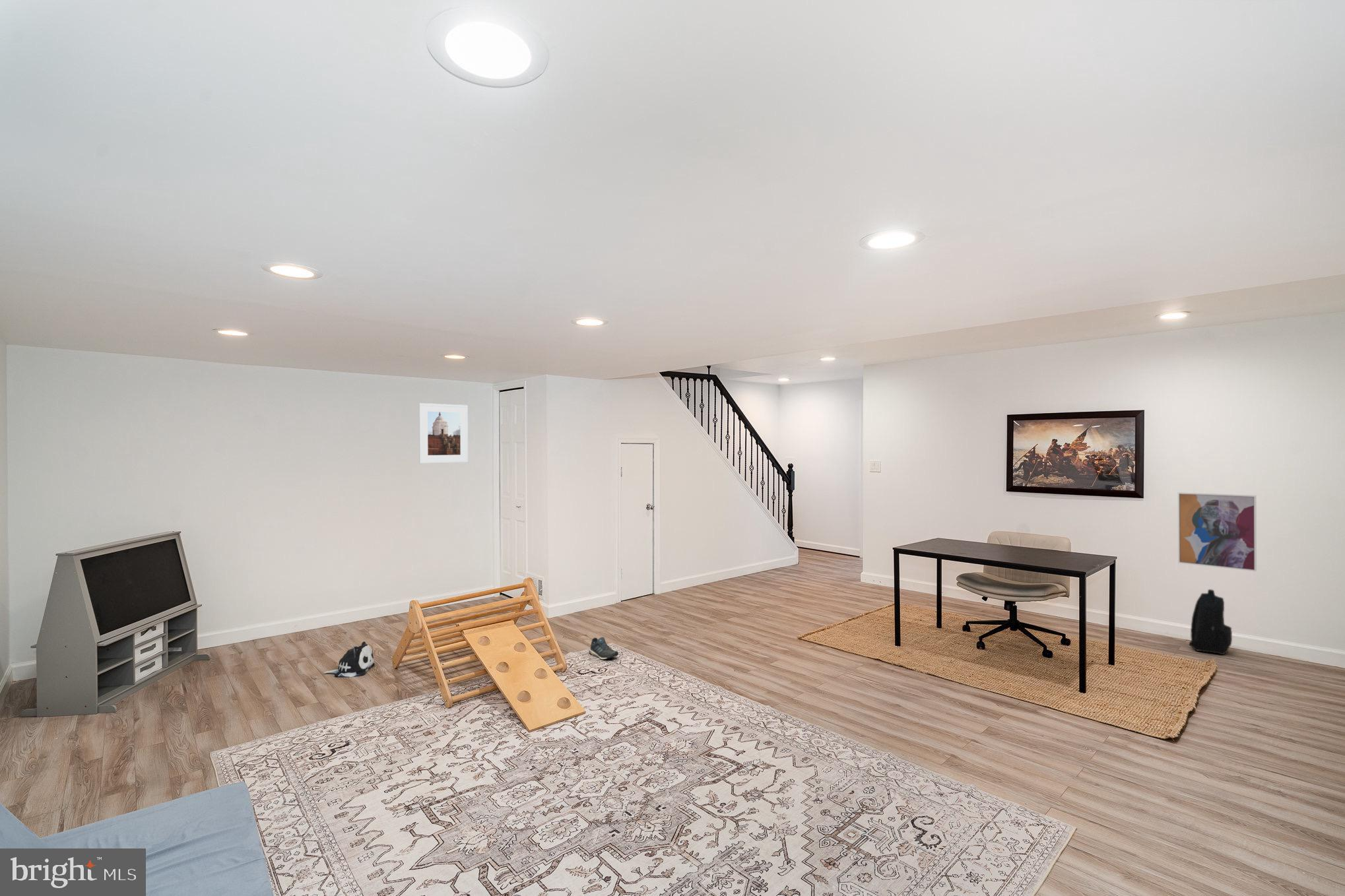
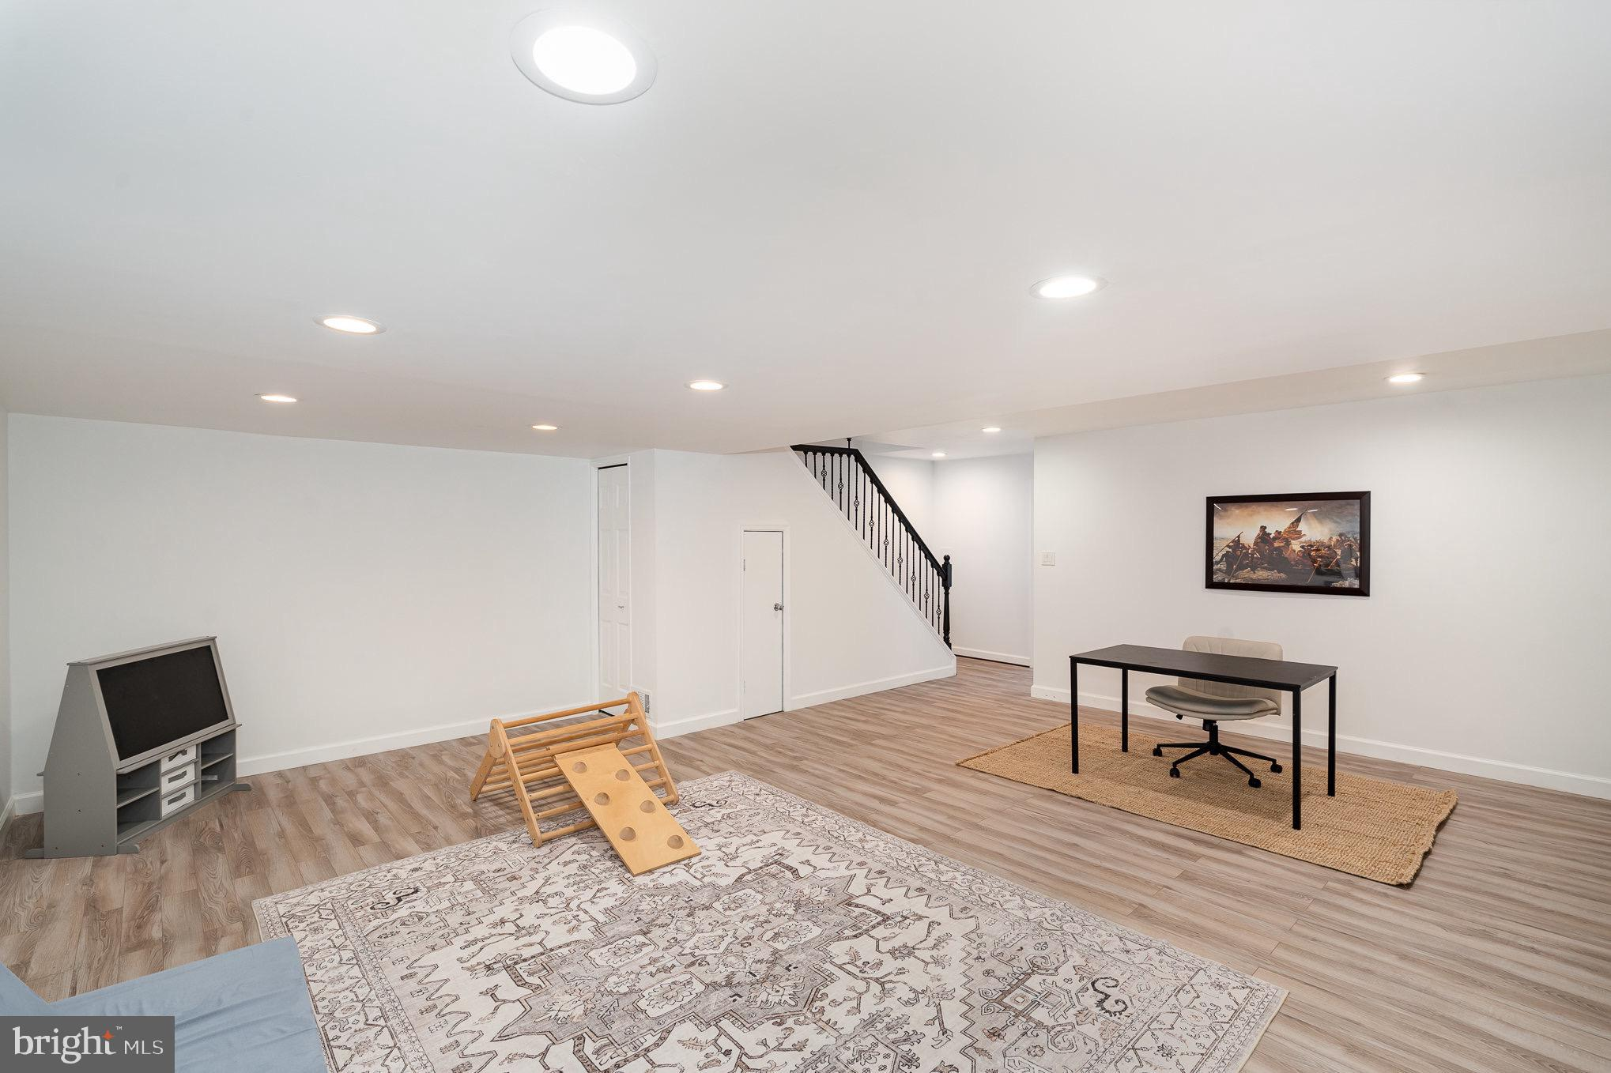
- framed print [418,402,469,464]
- wall art [1177,492,1257,572]
- plush toy [323,641,375,678]
- shoe [589,637,619,660]
- backpack [1189,589,1233,655]
